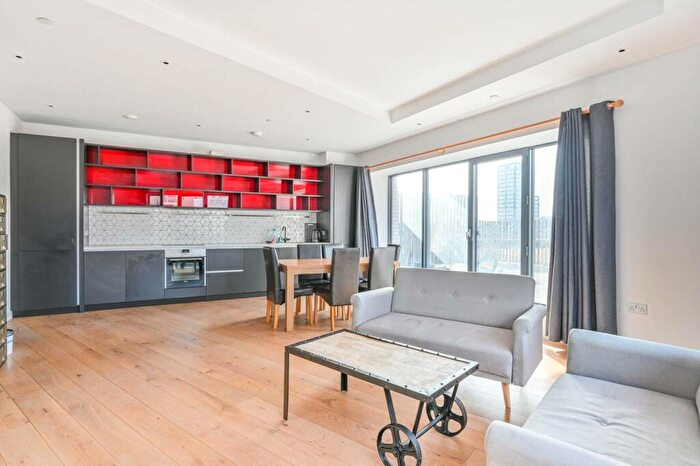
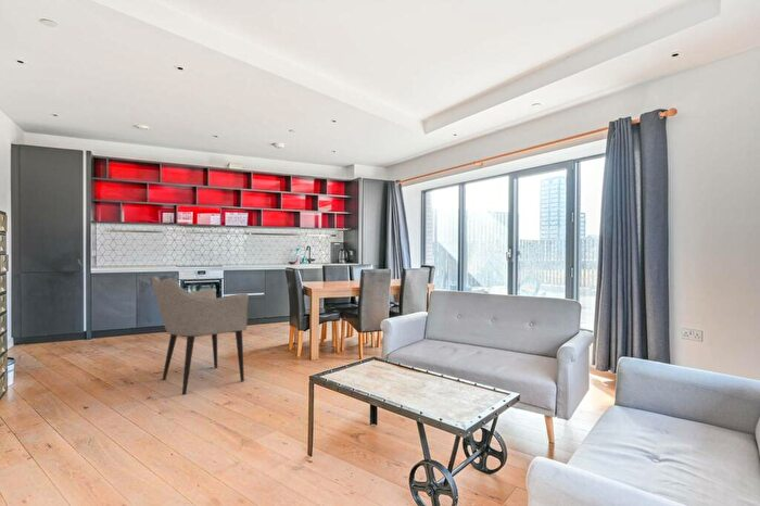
+ armchair [151,275,250,395]
